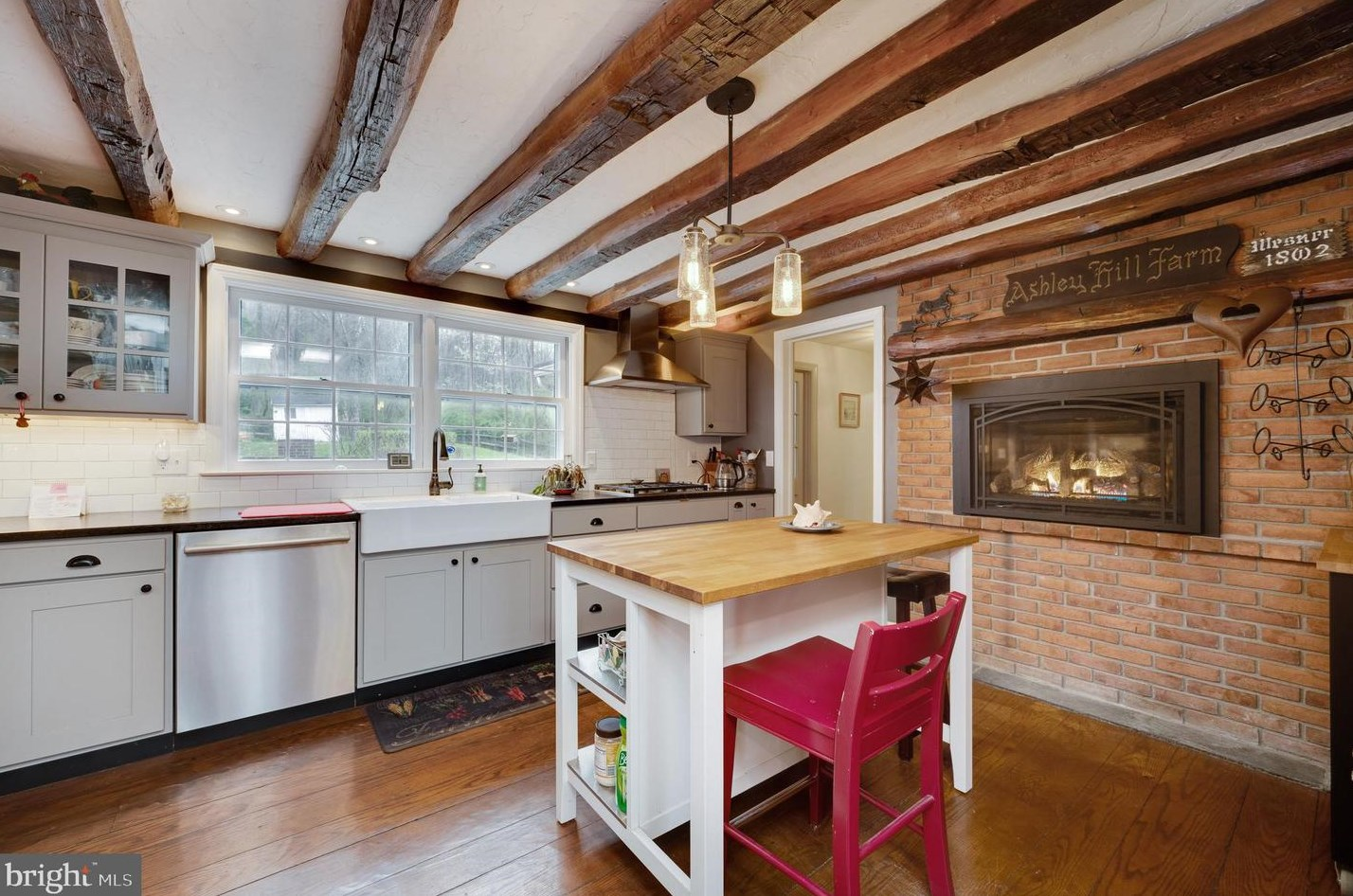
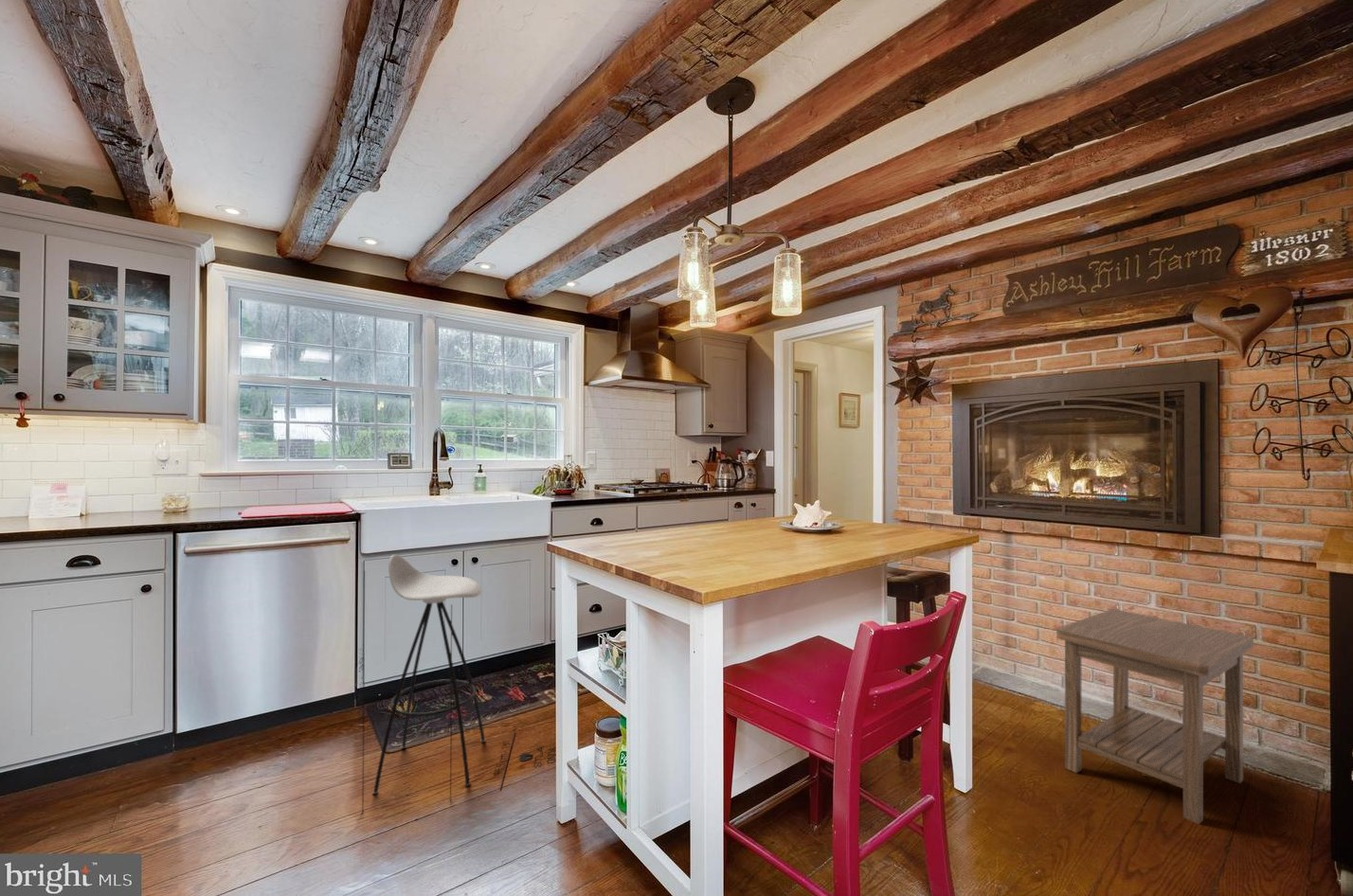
+ side table [1055,608,1254,825]
+ stool [357,554,556,812]
